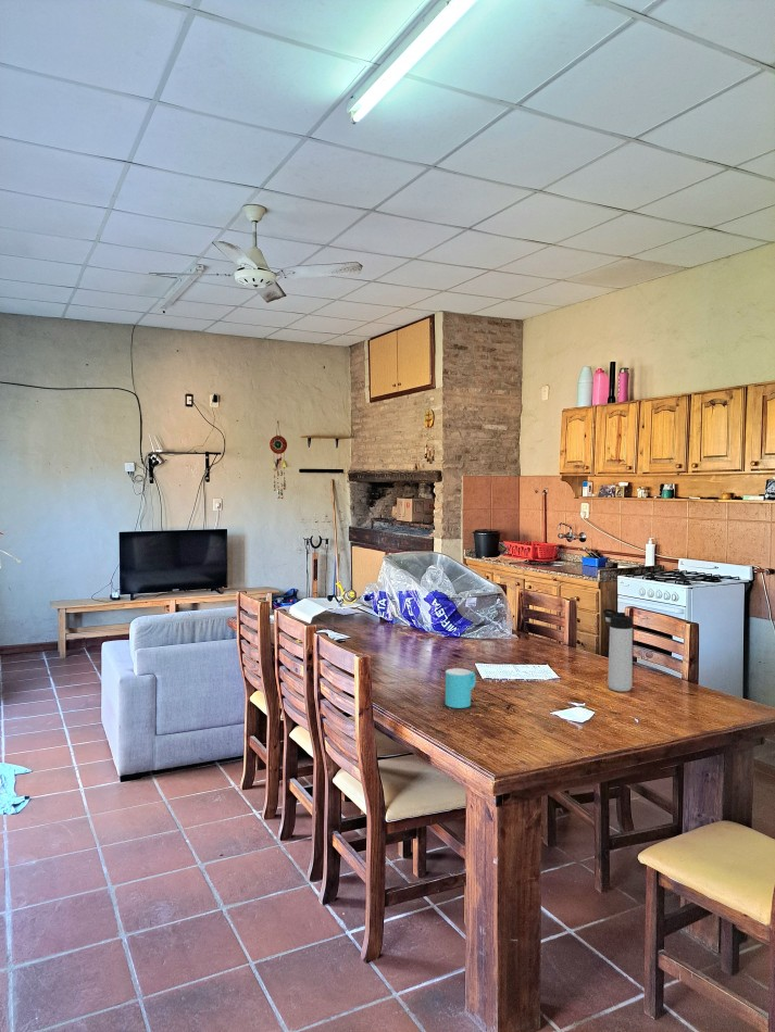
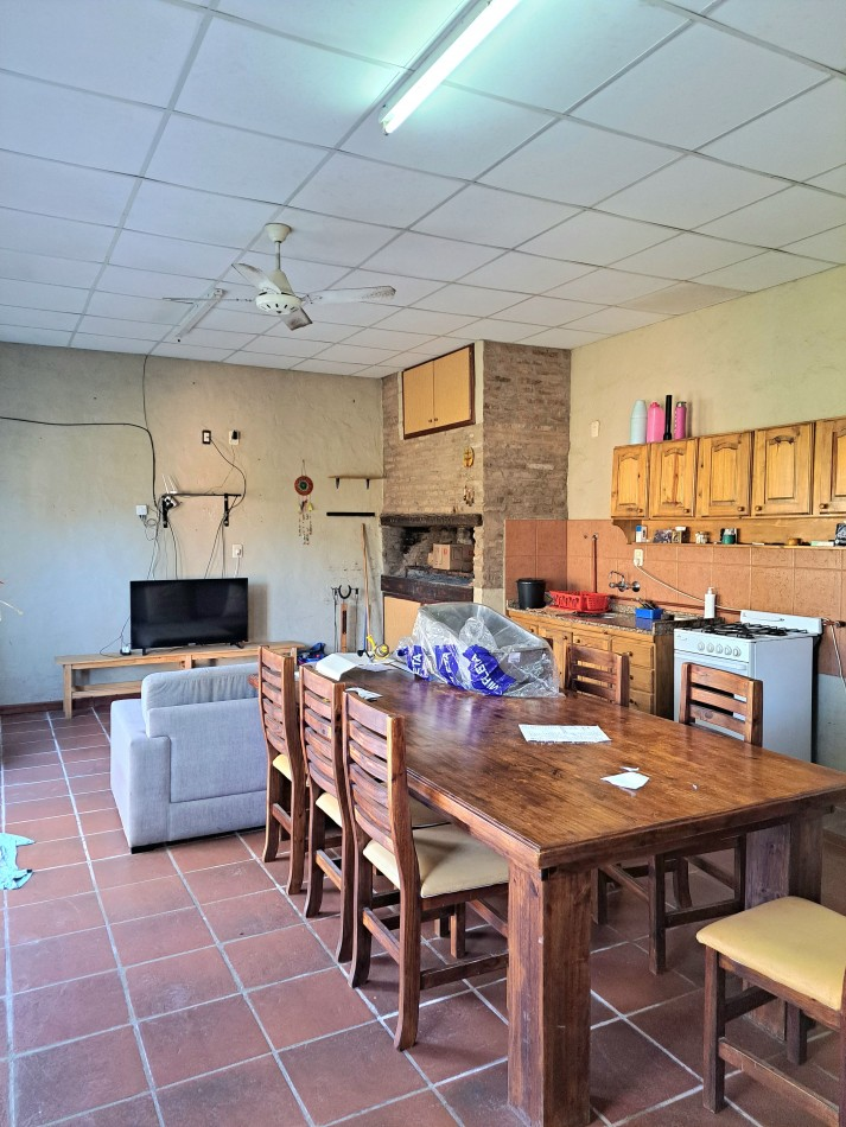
- cup [445,668,477,709]
- thermos bottle [602,608,634,693]
